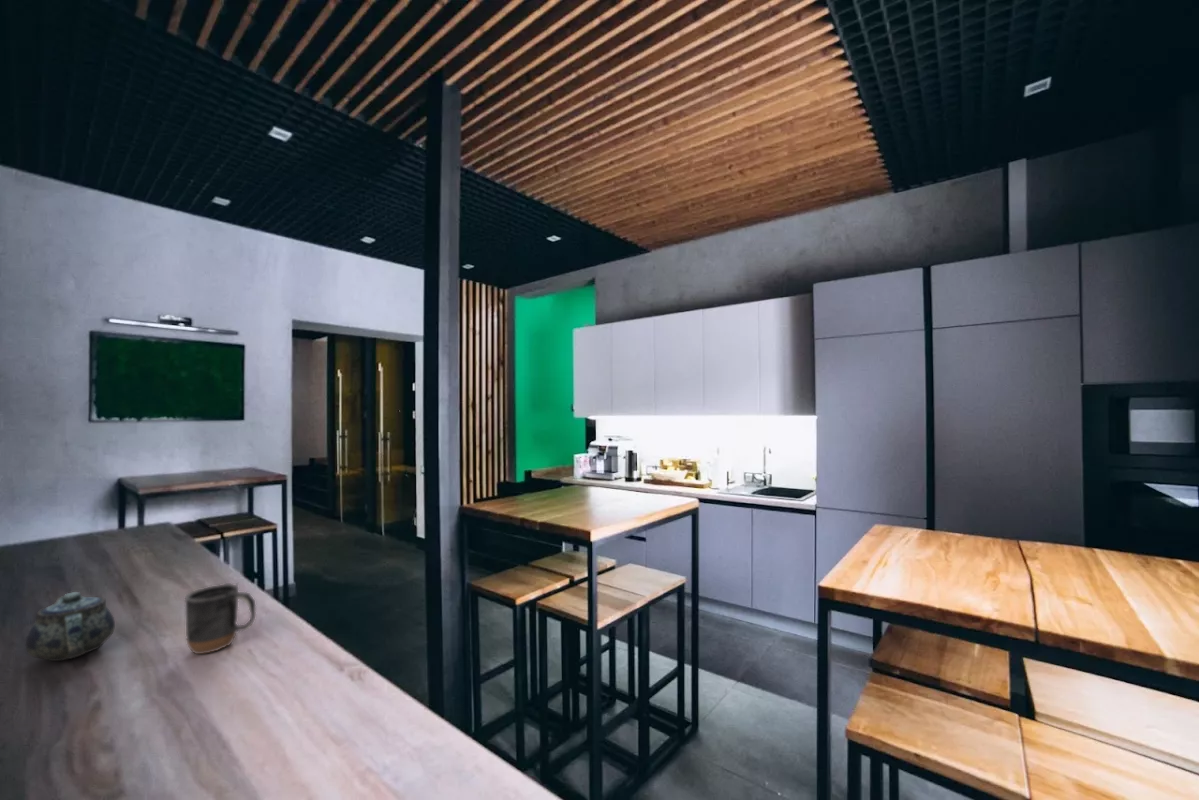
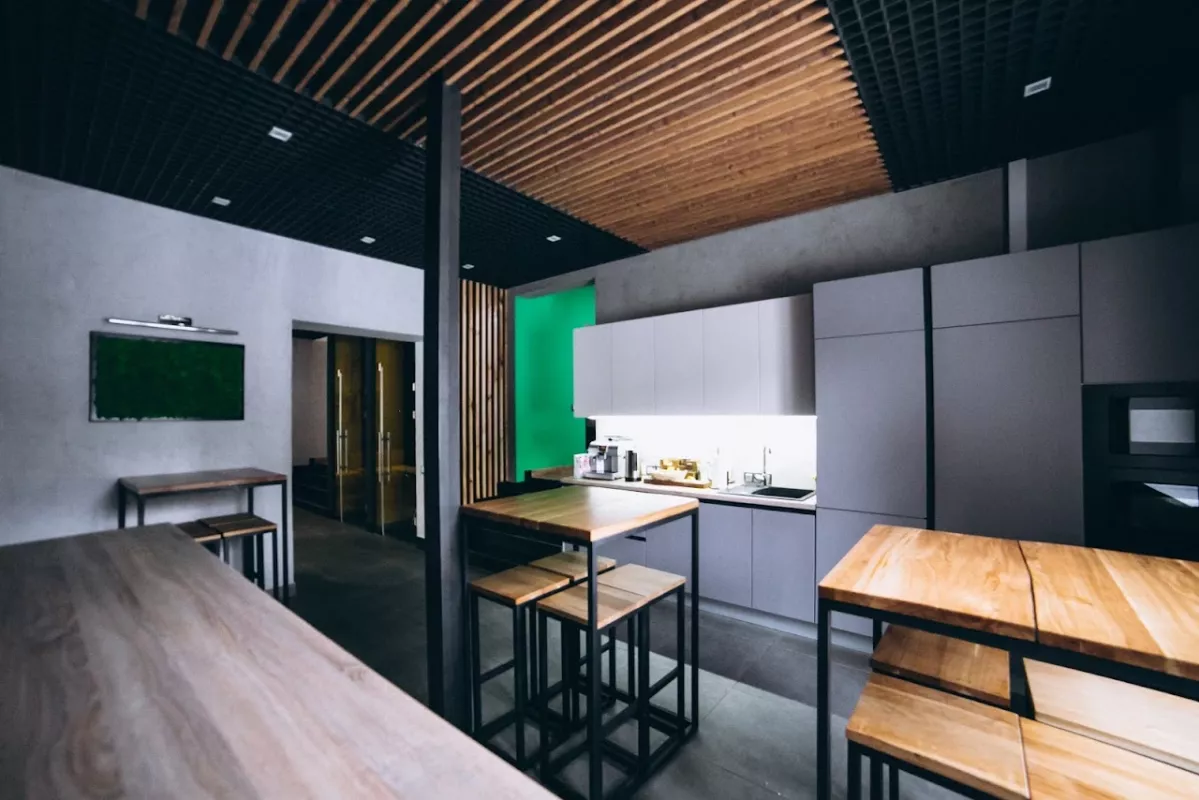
- chinaware [25,591,116,662]
- mug [184,581,257,655]
